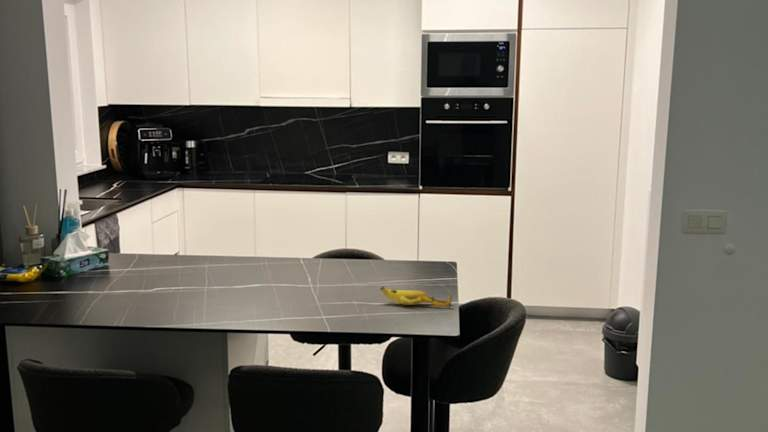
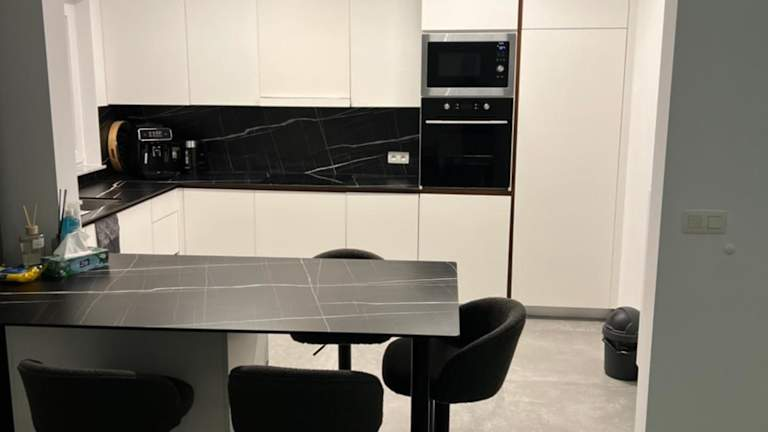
- banana [379,285,453,308]
